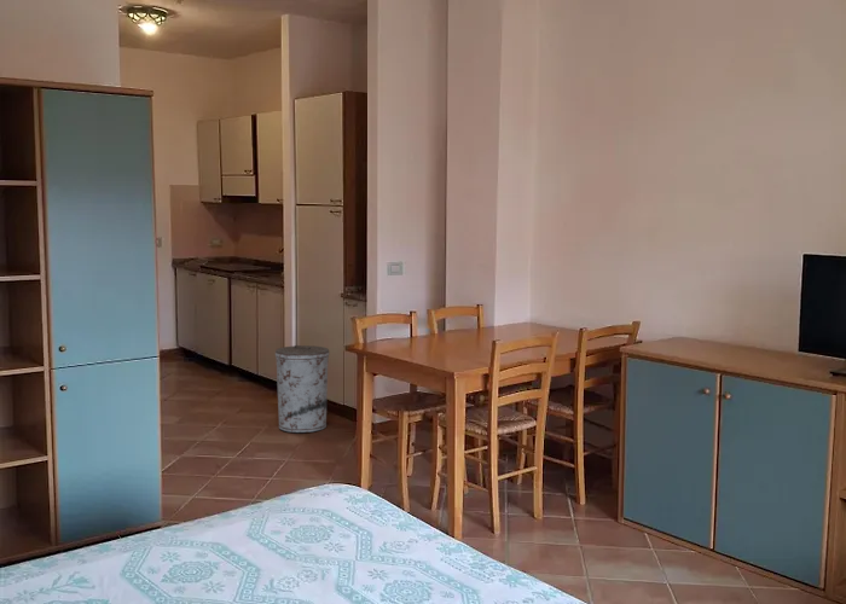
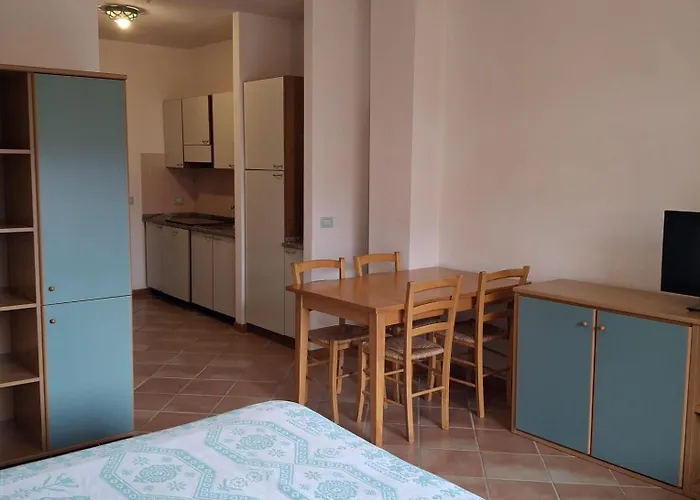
- trash can [274,344,330,434]
